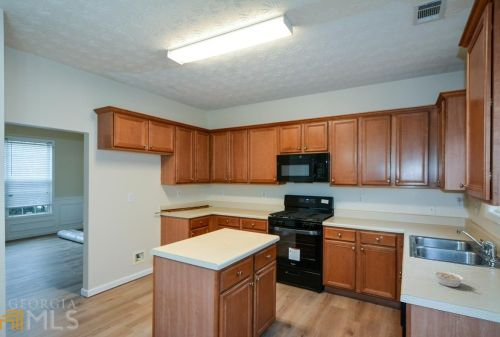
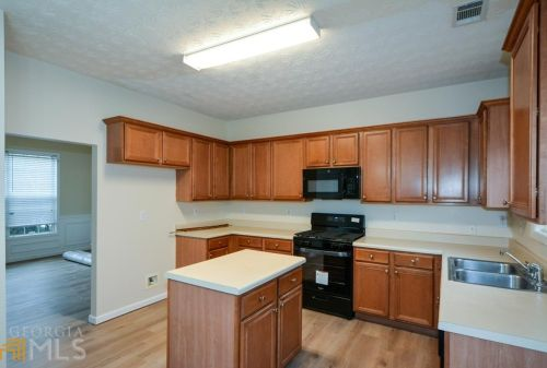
- legume [433,270,465,288]
